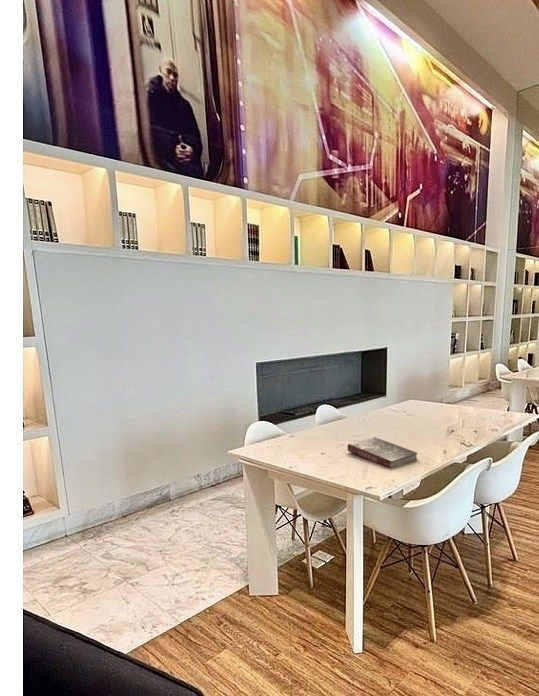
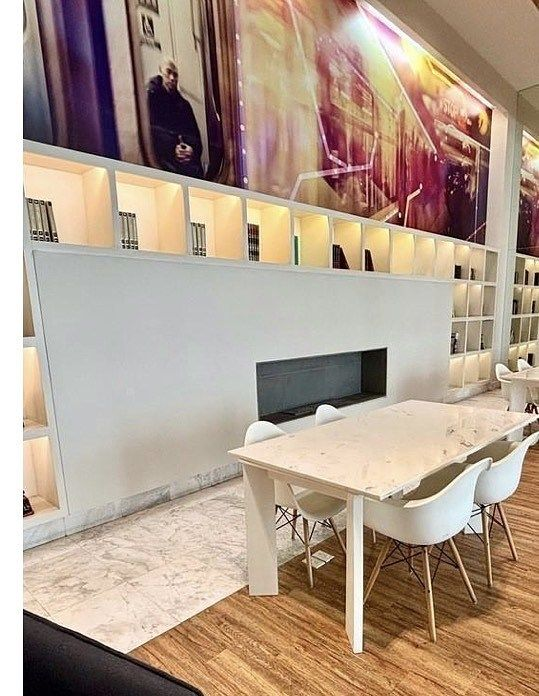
- book [347,436,418,469]
